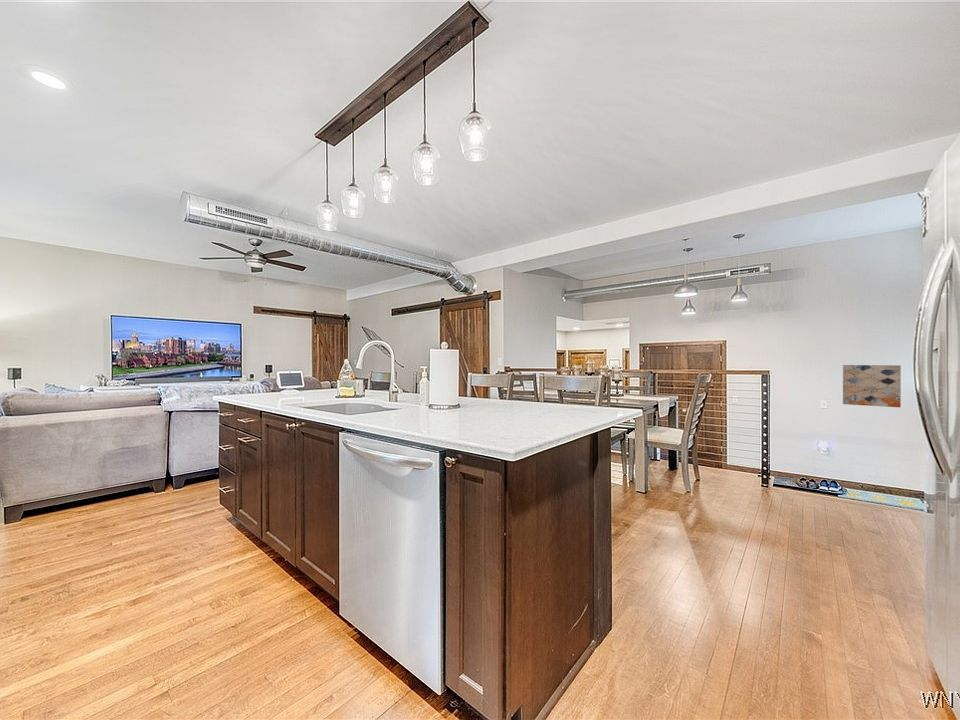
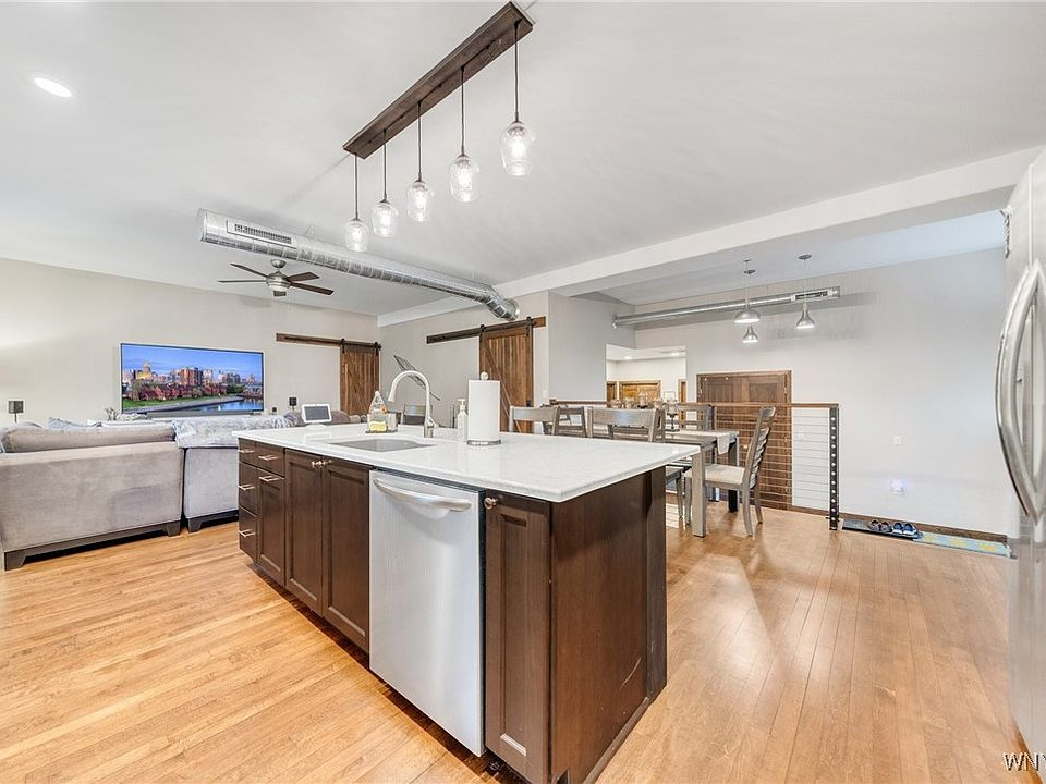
- wall art [842,364,902,408]
